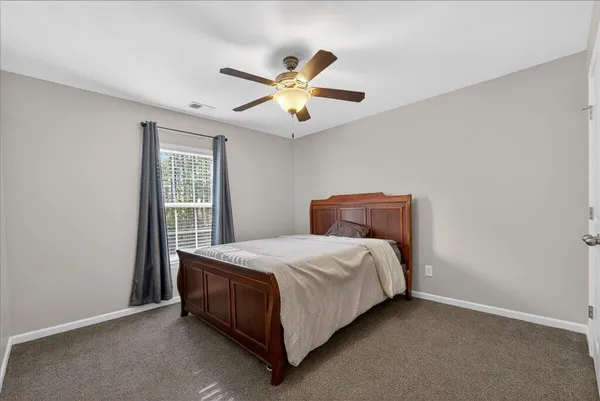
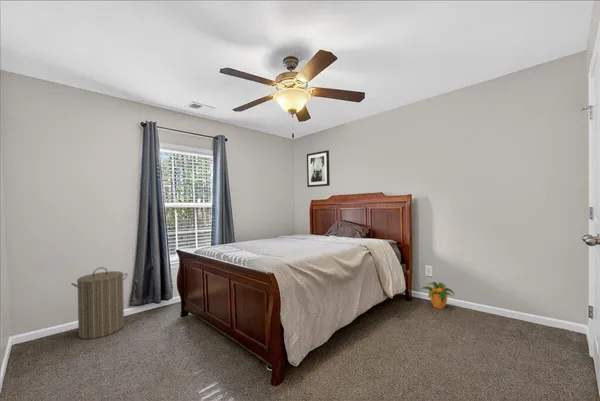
+ laundry hamper [70,266,129,340]
+ wall art [306,149,331,188]
+ potted plant [420,281,456,309]
